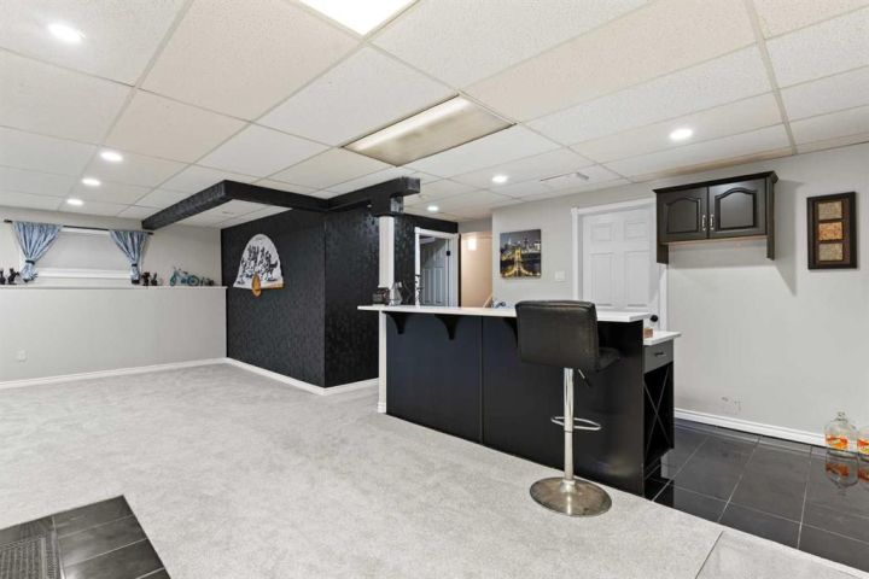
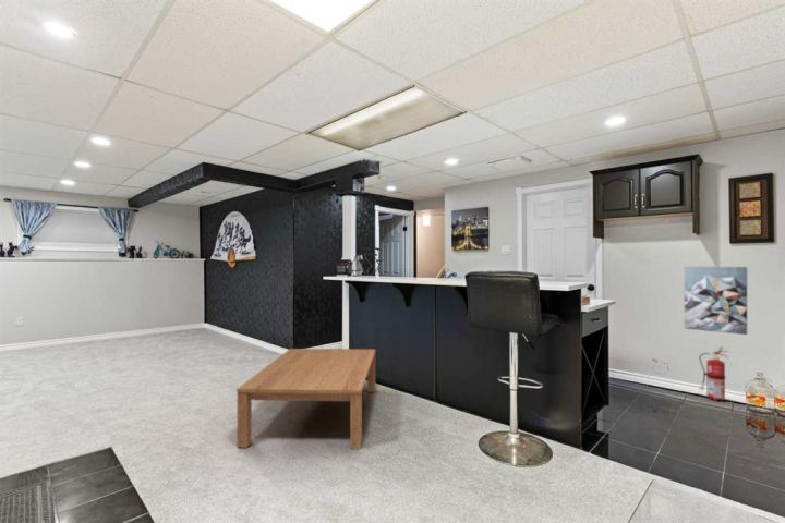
+ coffee table [235,348,377,450]
+ fire extinguisher [697,345,730,402]
+ wall art [684,266,748,336]
